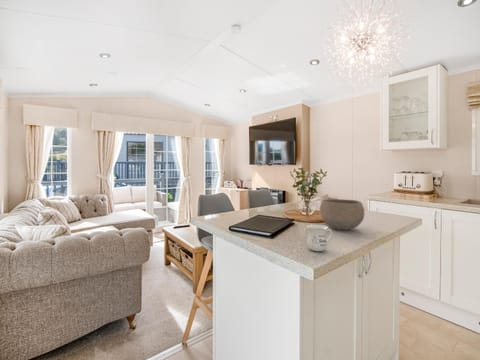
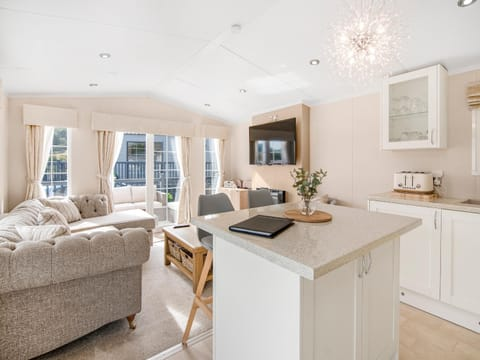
- mug [305,224,333,252]
- bowl [319,198,365,231]
